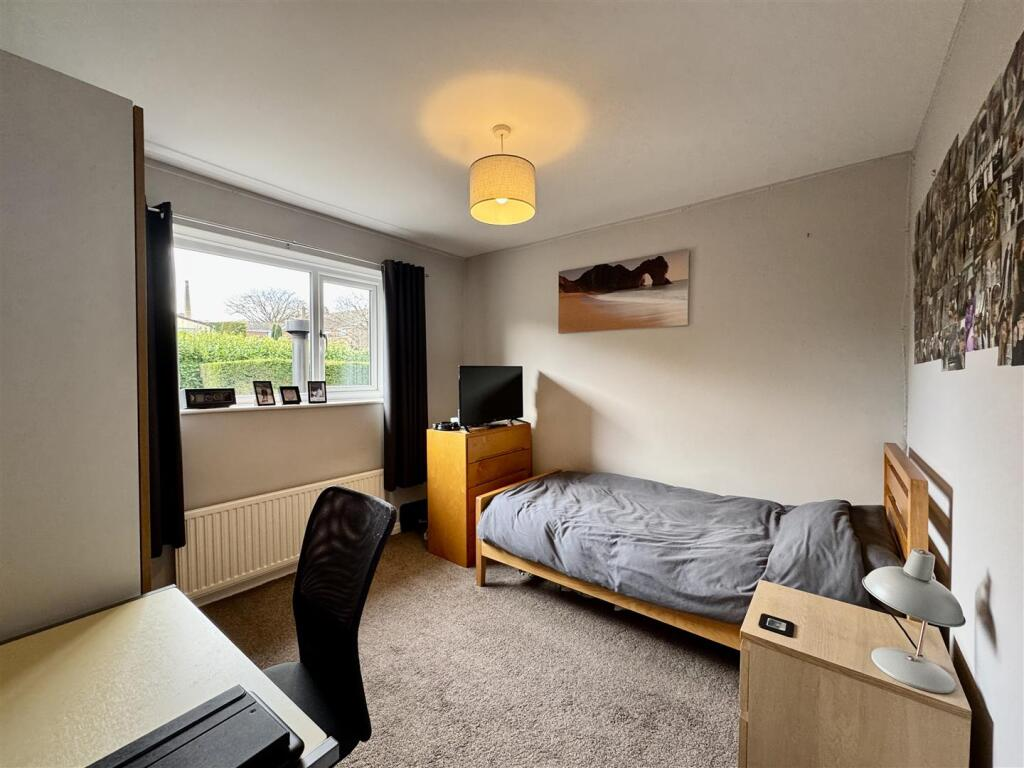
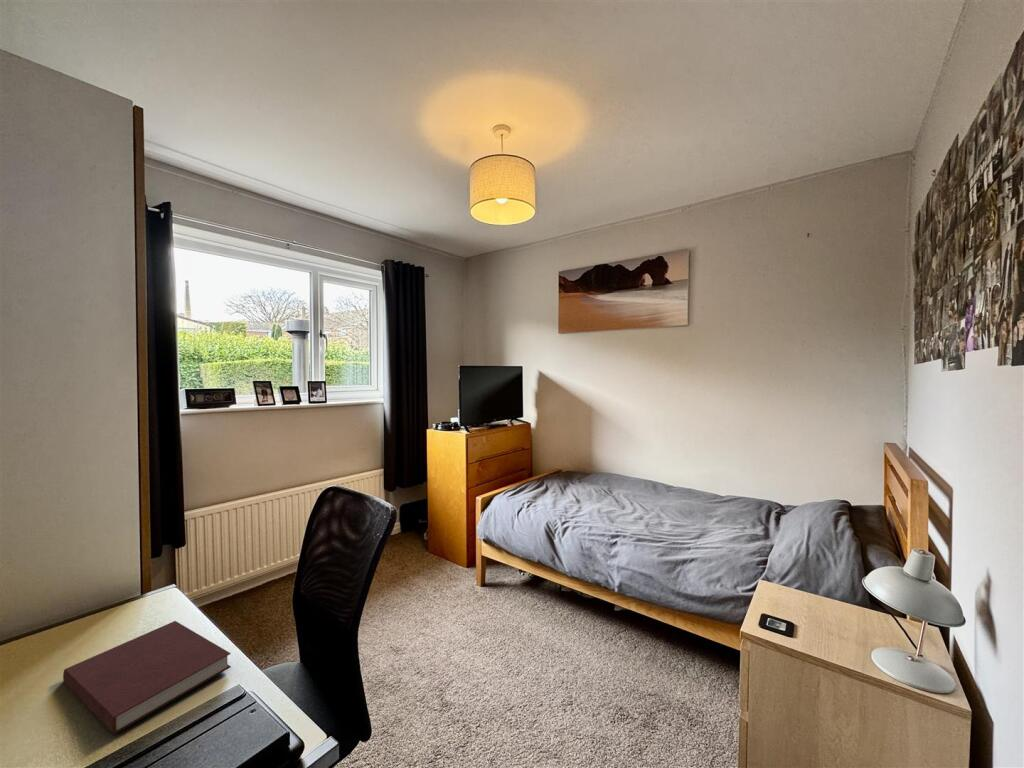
+ notebook [62,620,232,735]
